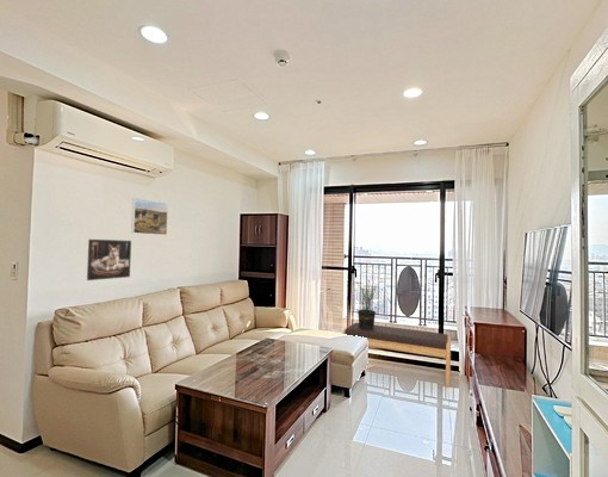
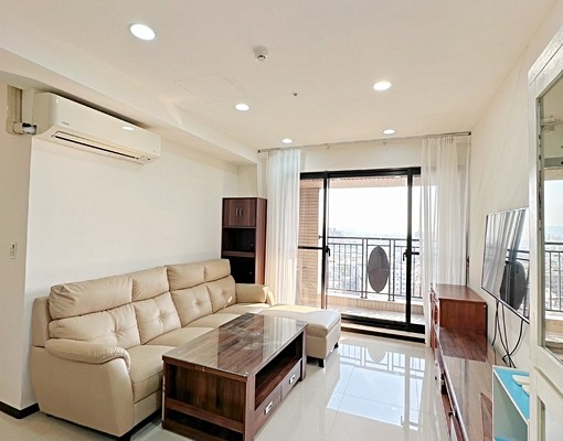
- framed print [130,197,169,236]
- potted plant [354,279,380,329]
- bench [341,322,452,389]
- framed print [86,238,132,281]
